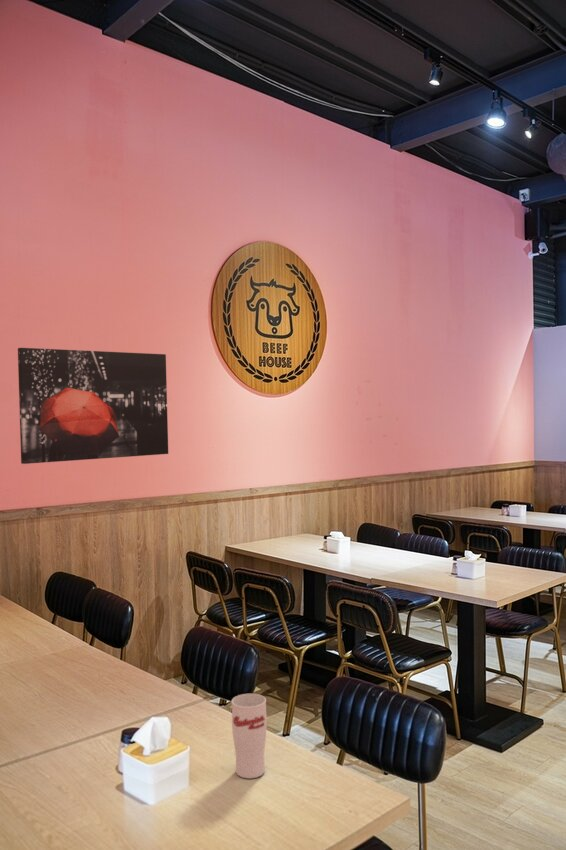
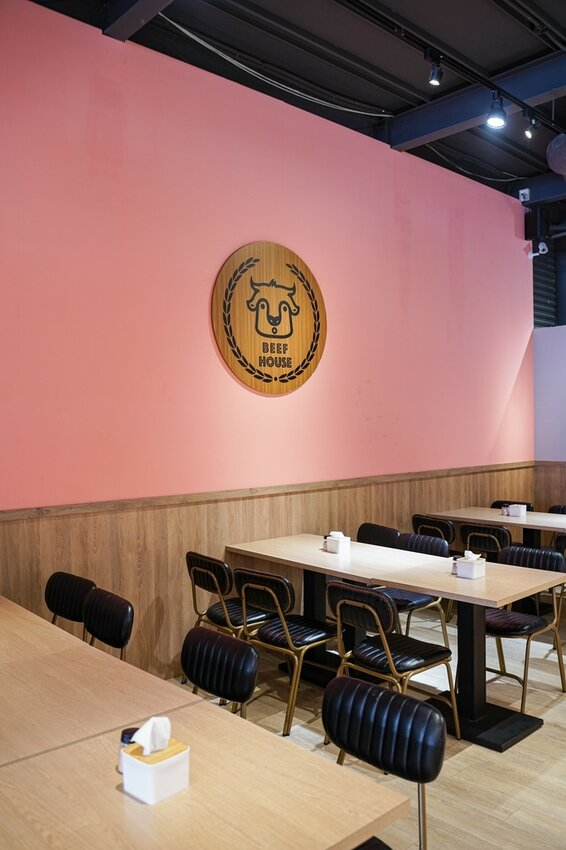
- wall art [17,347,169,465]
- cup [230,693,268,780]
